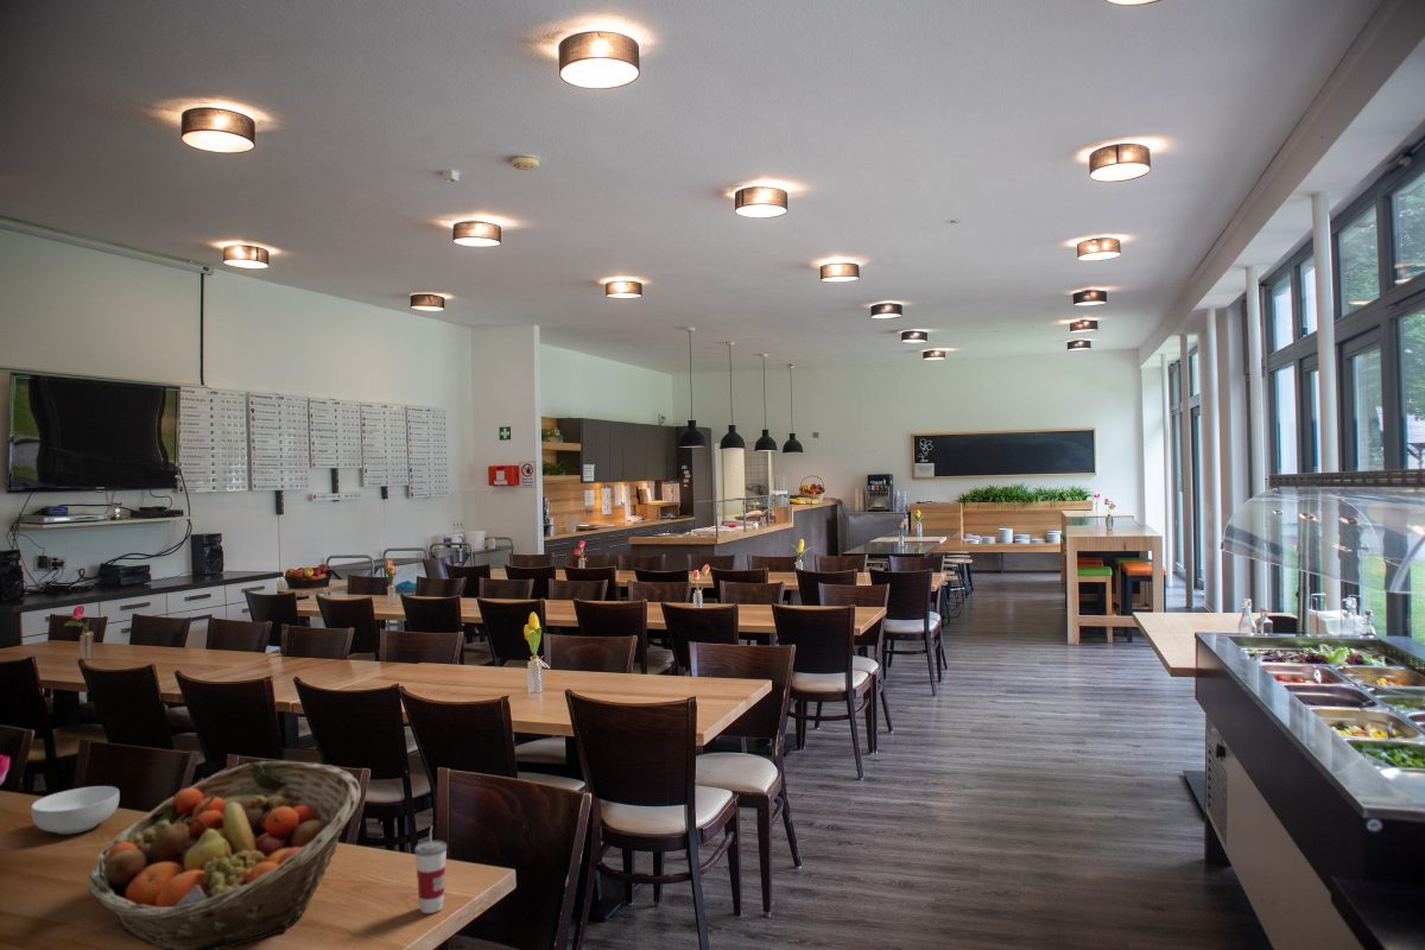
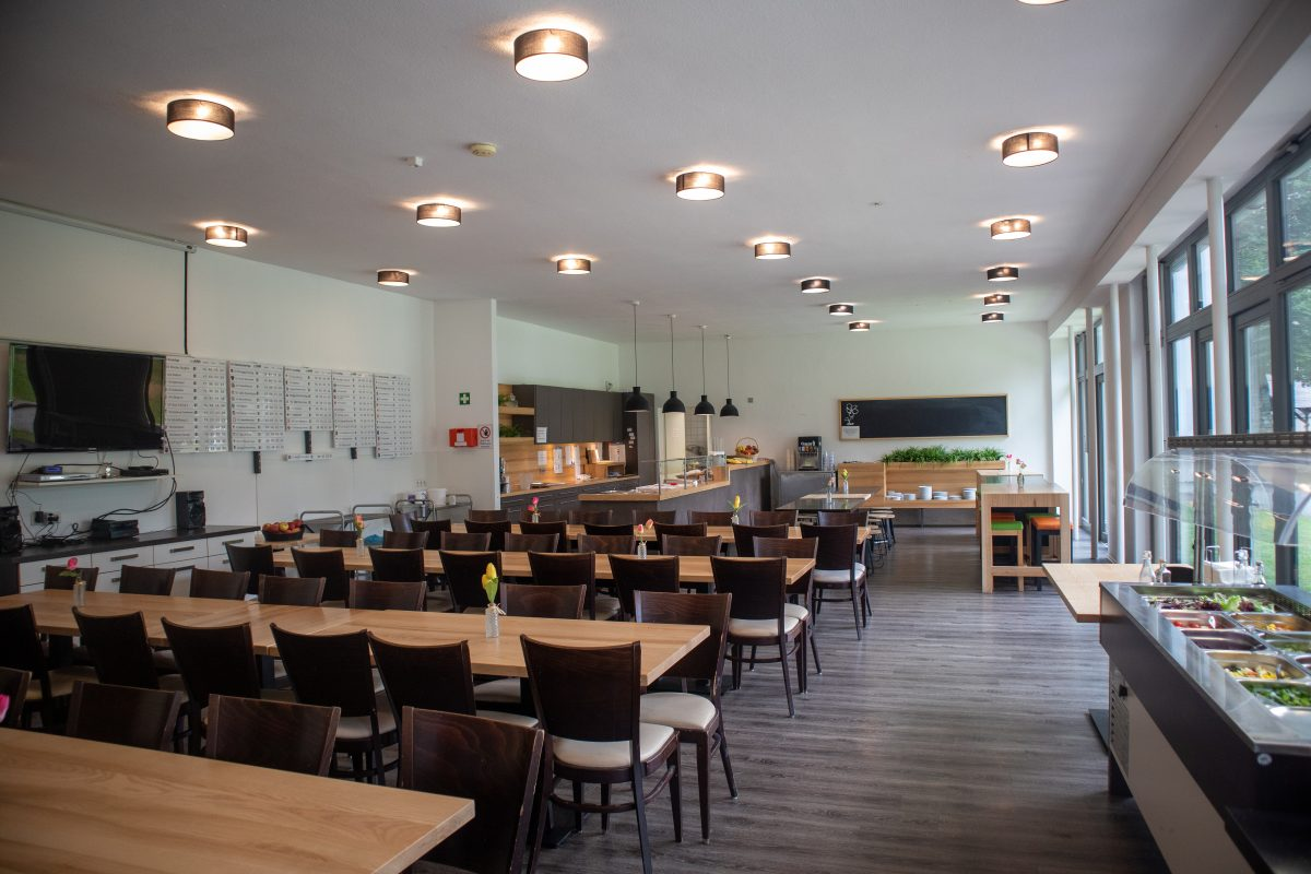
- cup [413,824,448,914]
- cereal bowl [30,785,121,835]
- fruit basket [88,760,362,950]
